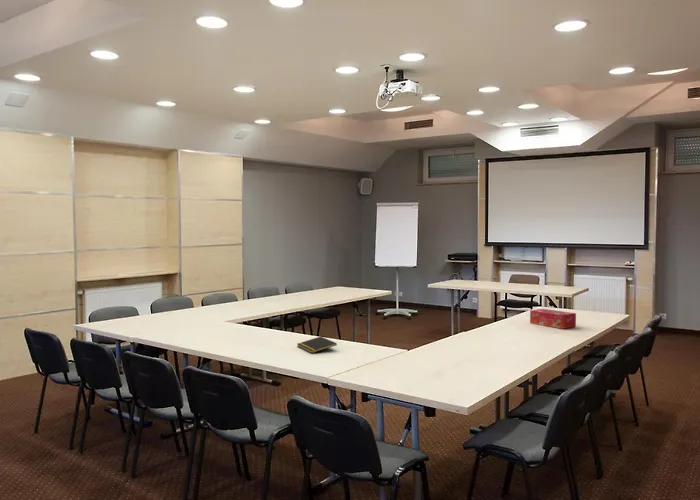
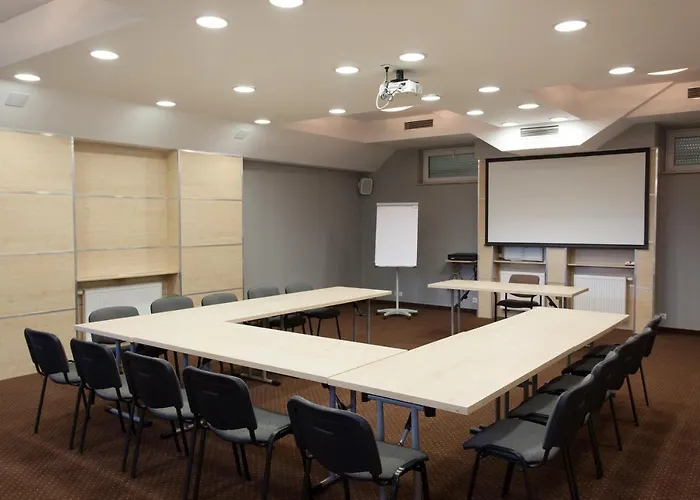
- notepad [297,336,338,354]
- tissue box [529,308,577,330]
